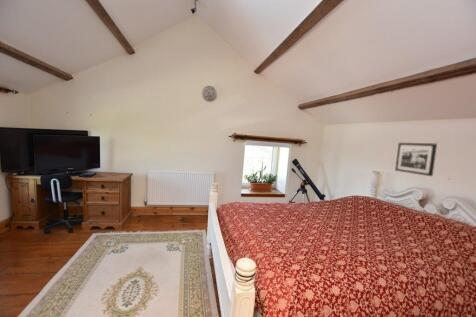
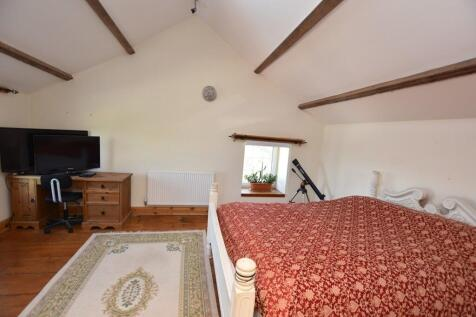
- picture frame [394,142,438,177]
